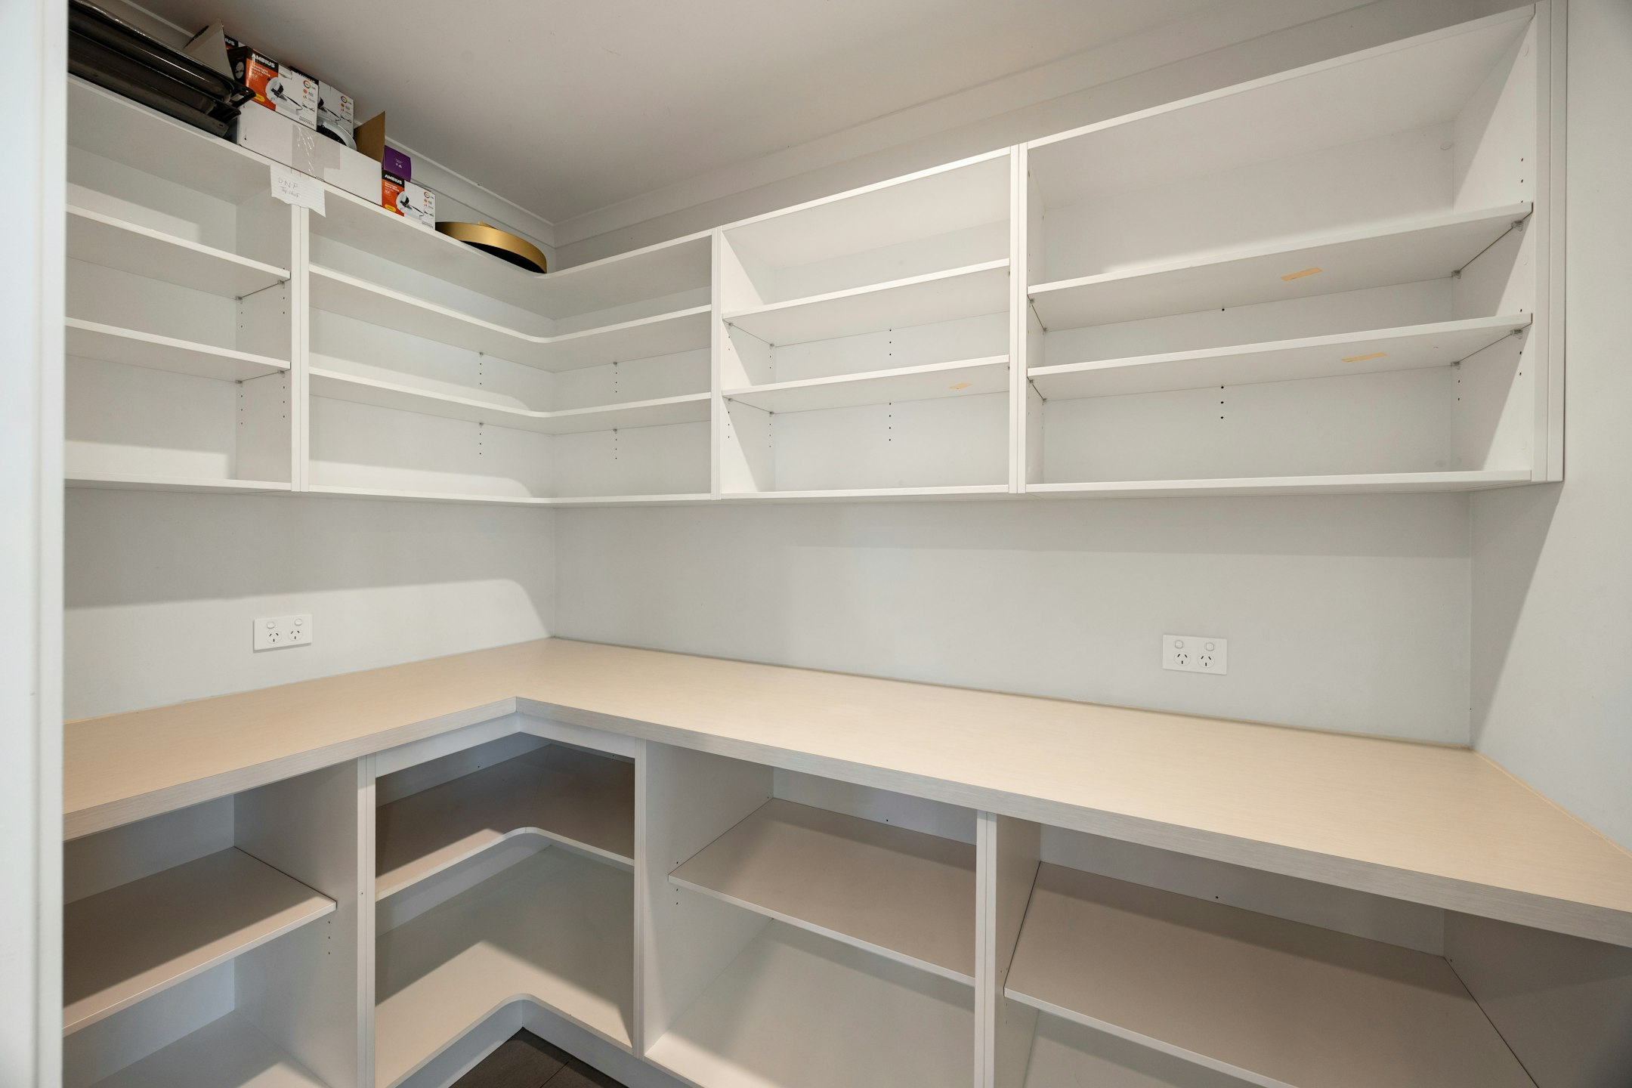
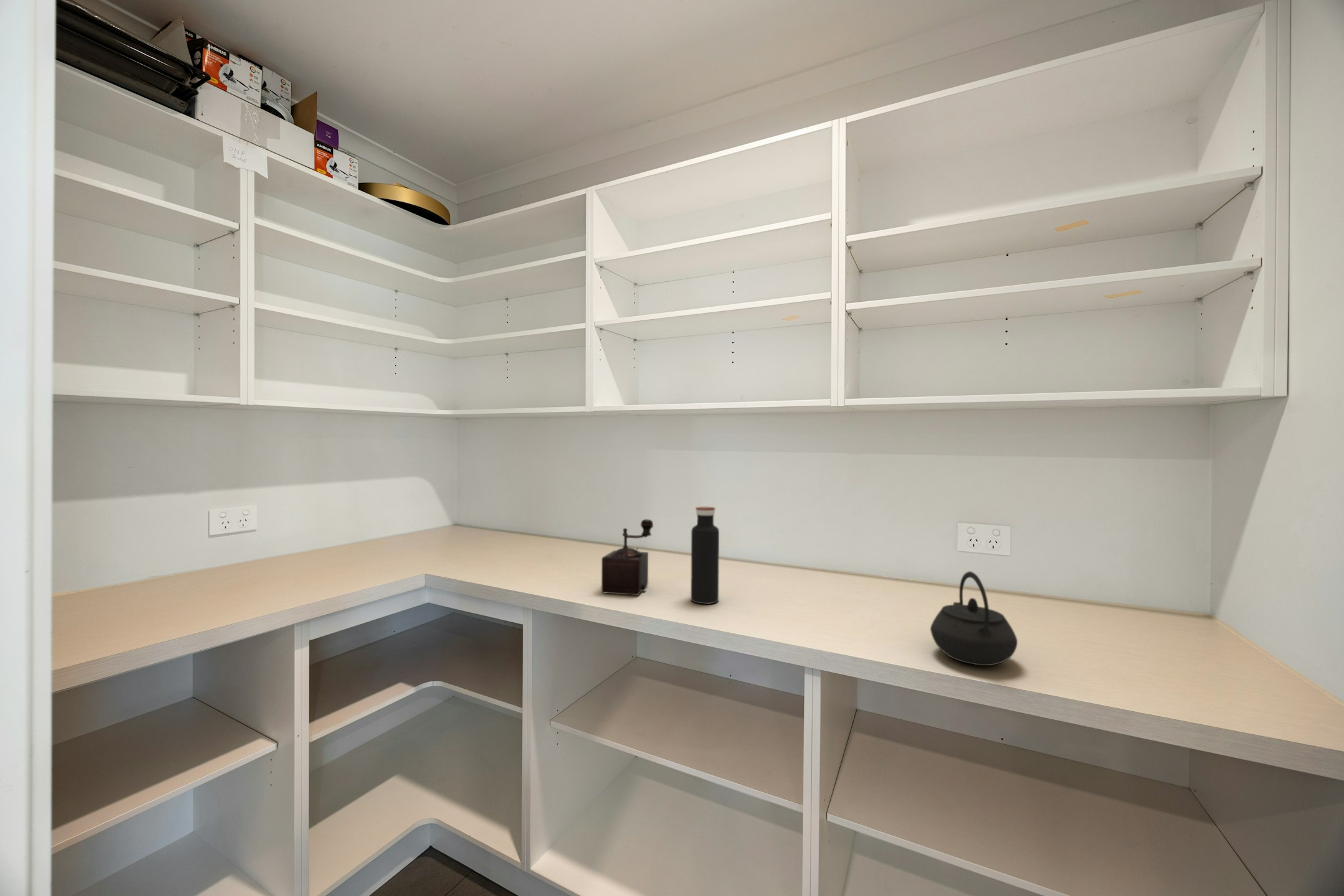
+ water bottle [690,506,720,605]
+ kettle [930,571,1018,666]
+ coffee grinder [601,519,654,596]
